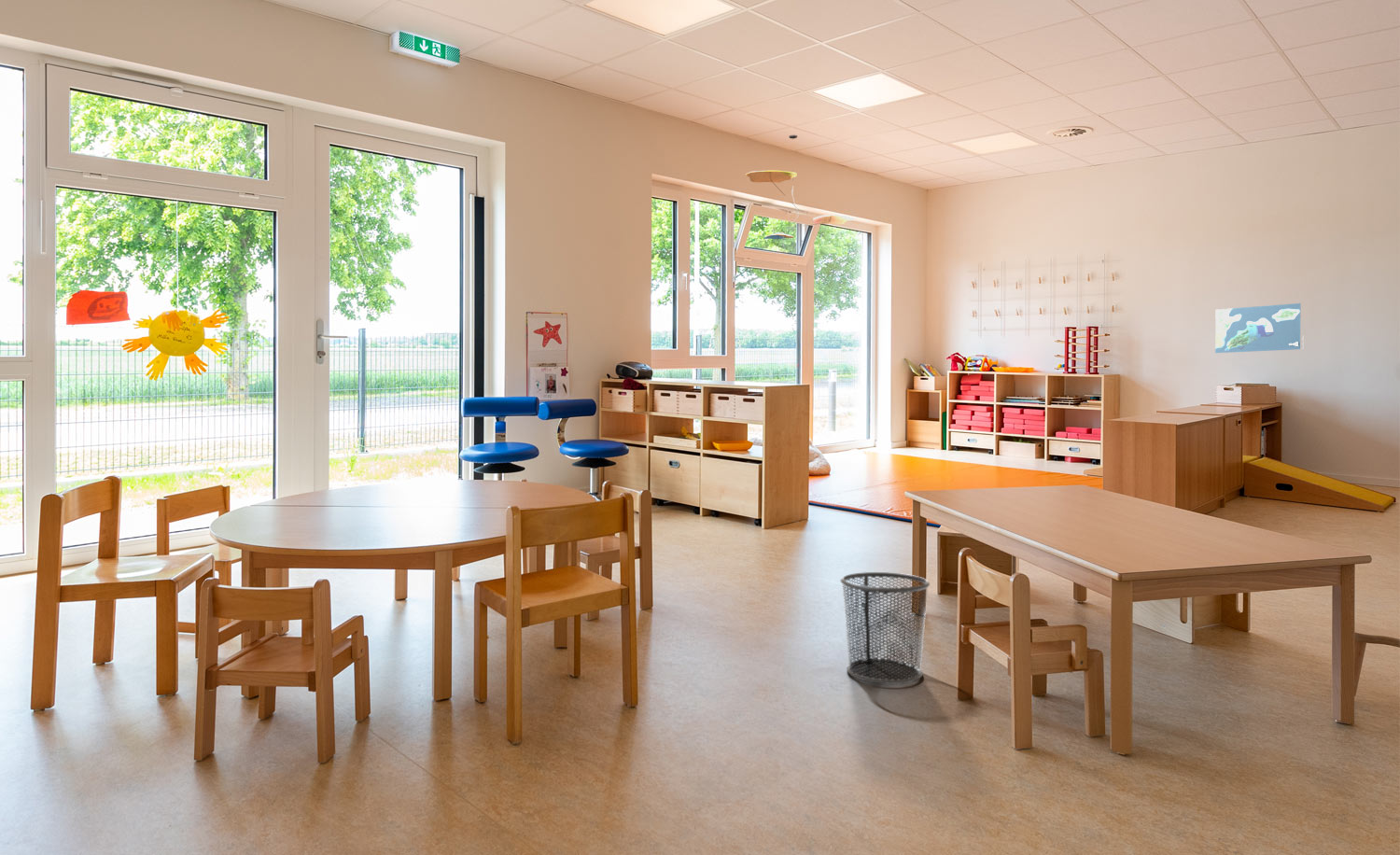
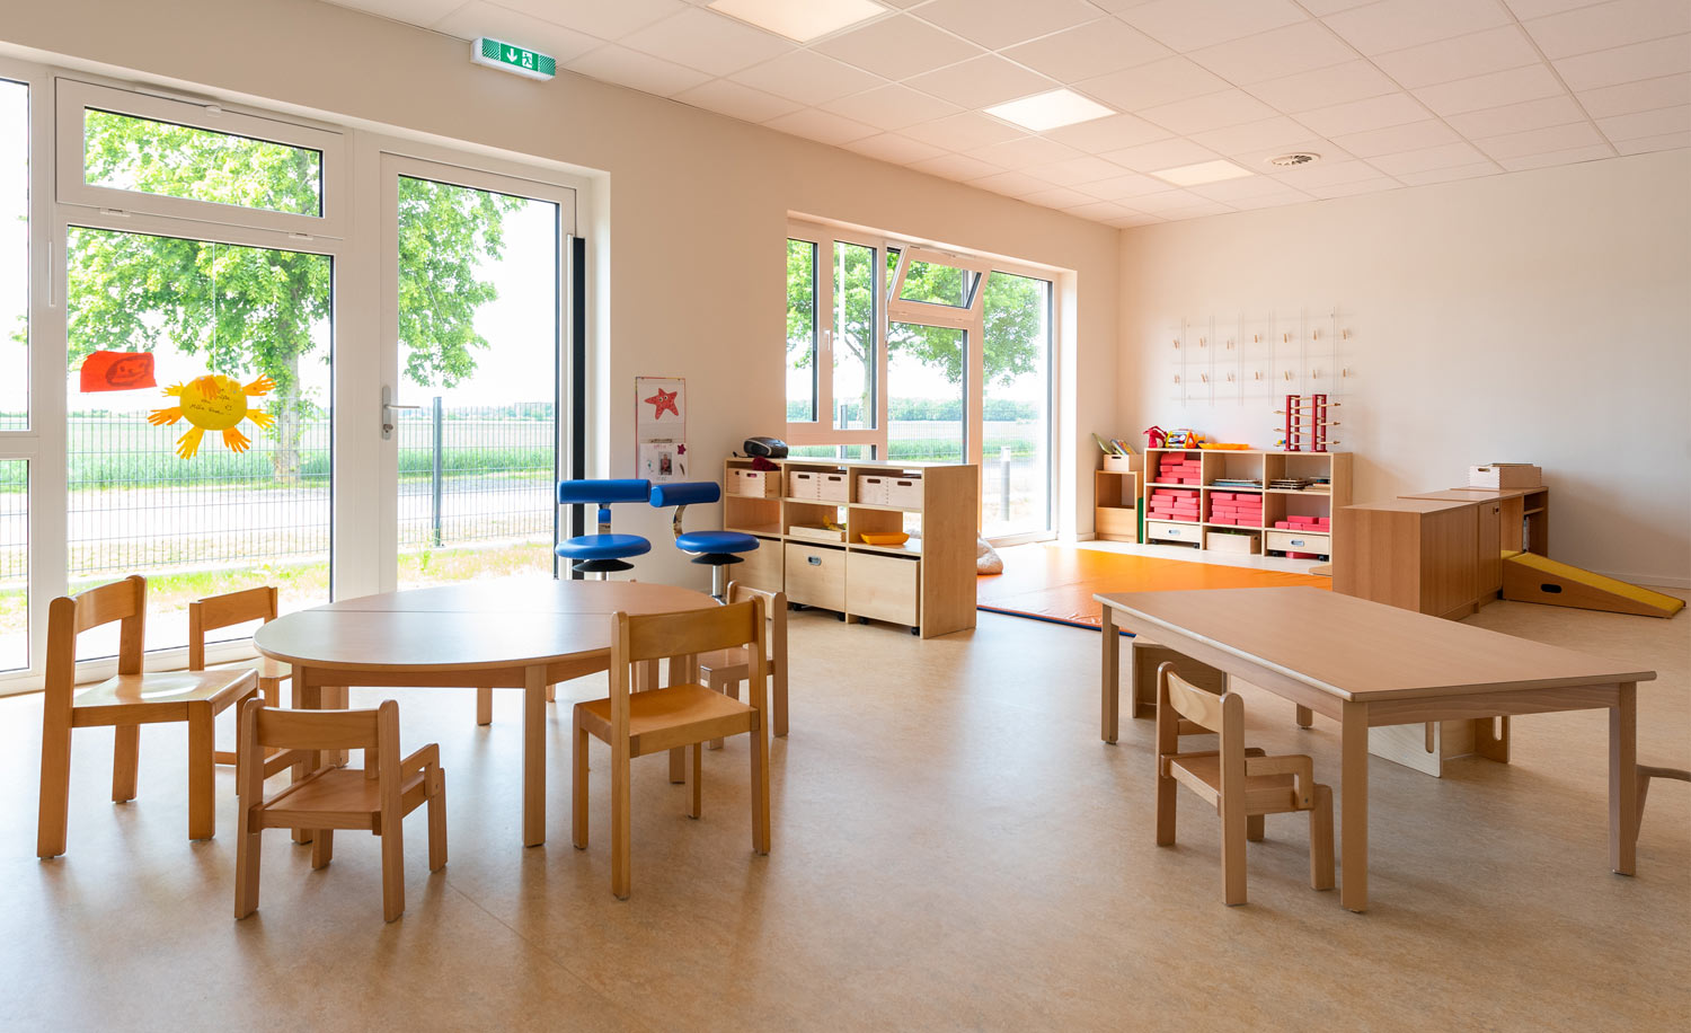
- map [1214,302,1305,354]
- ceiling mobile [745,134,856,251]
- waste bin [839,571,931,685]
